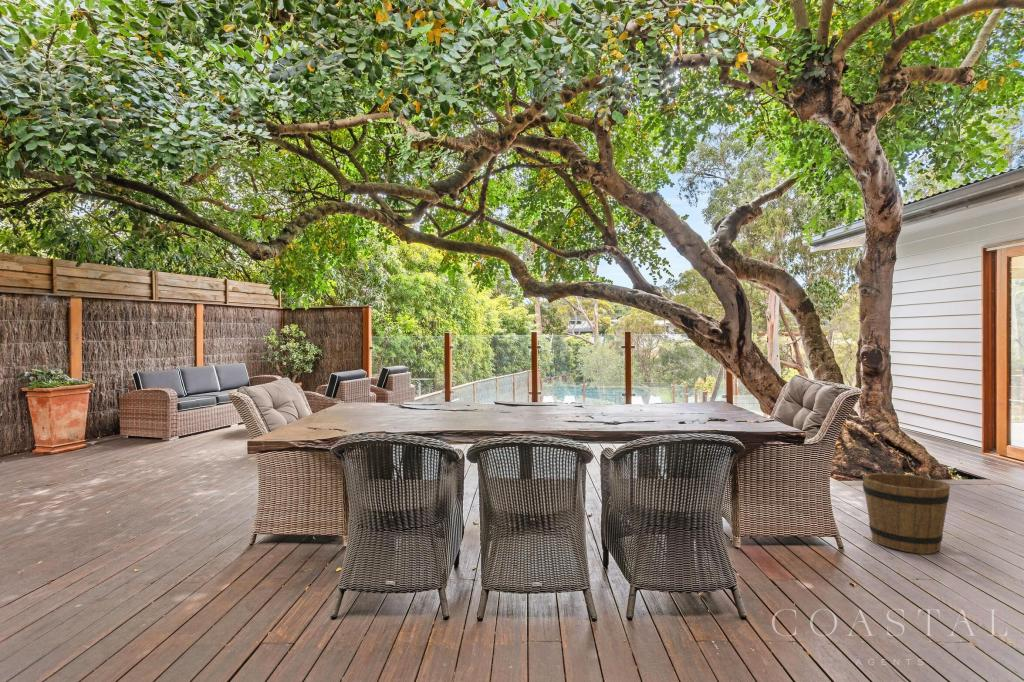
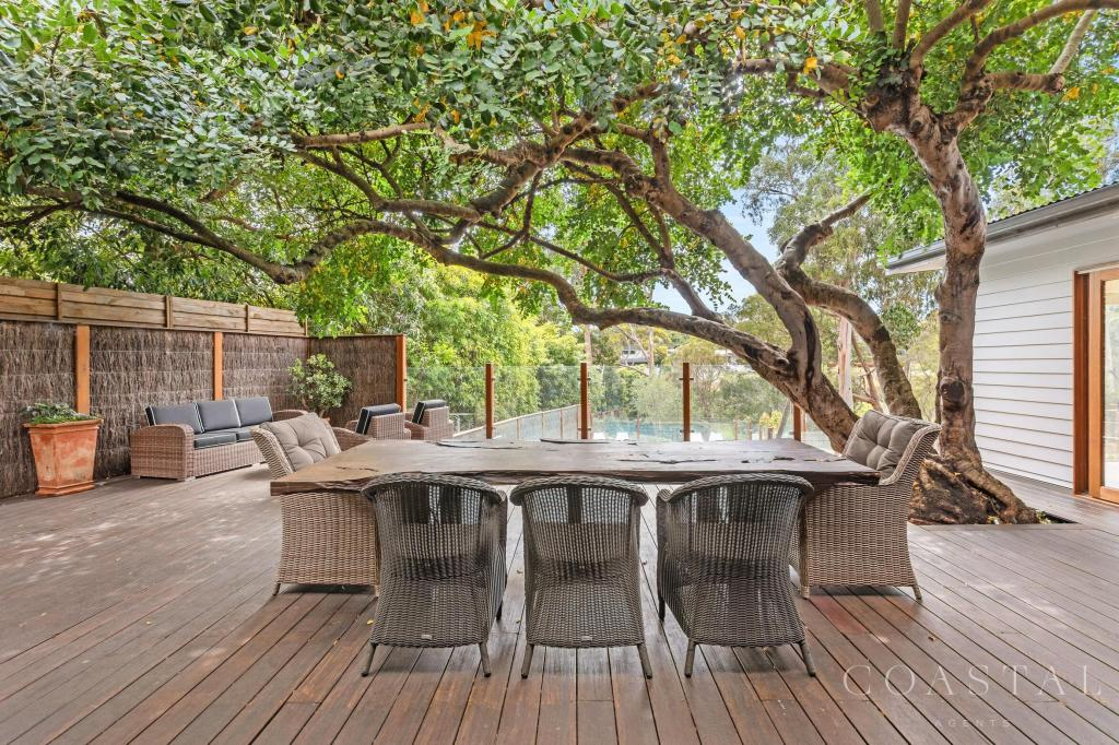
- bucket [861,472,951,555]
